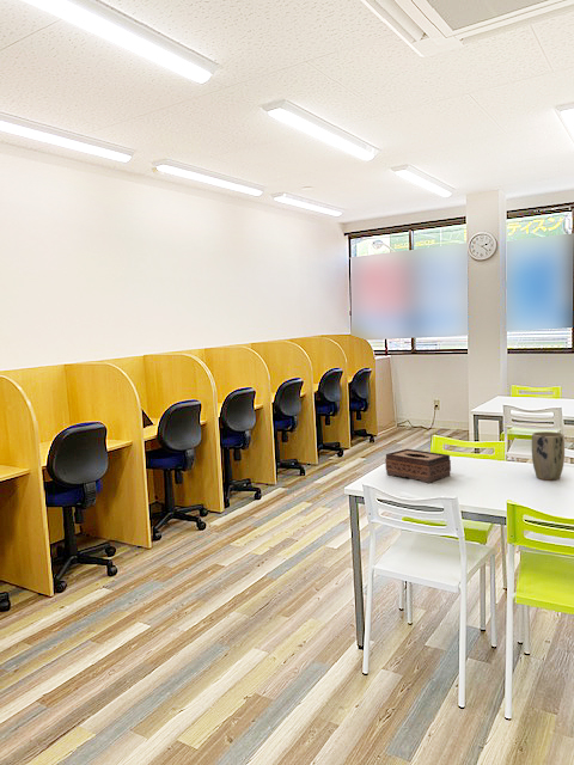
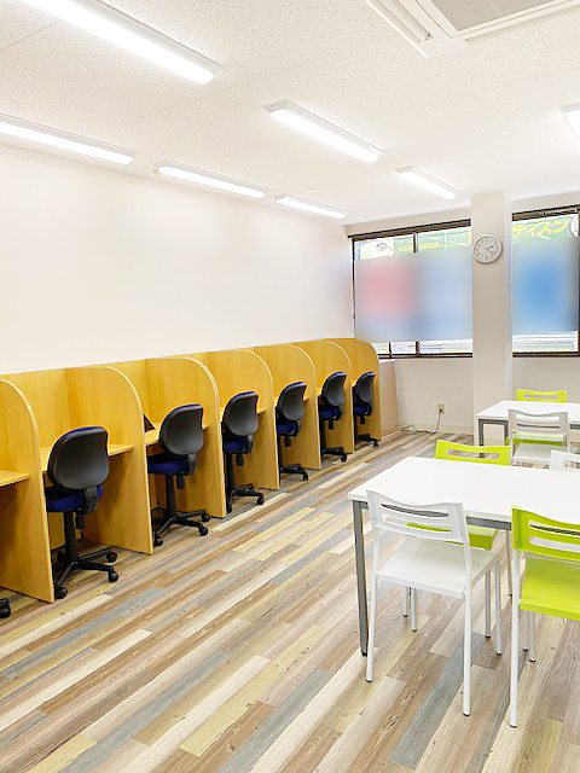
- plant pot [531,430,566,482]
- tissue box [384,448,452,484]
